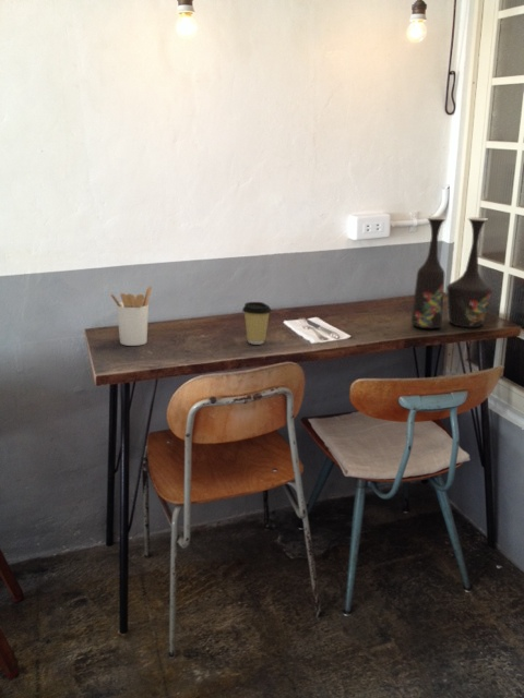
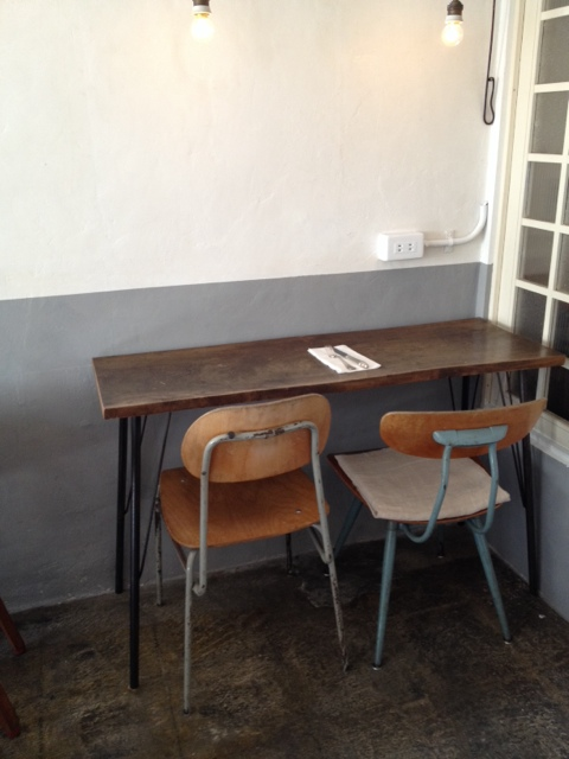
- utensil holder [109,285,153,347]
- coffee cup [241,301,273,346]
- vase [410,216,495,329]
